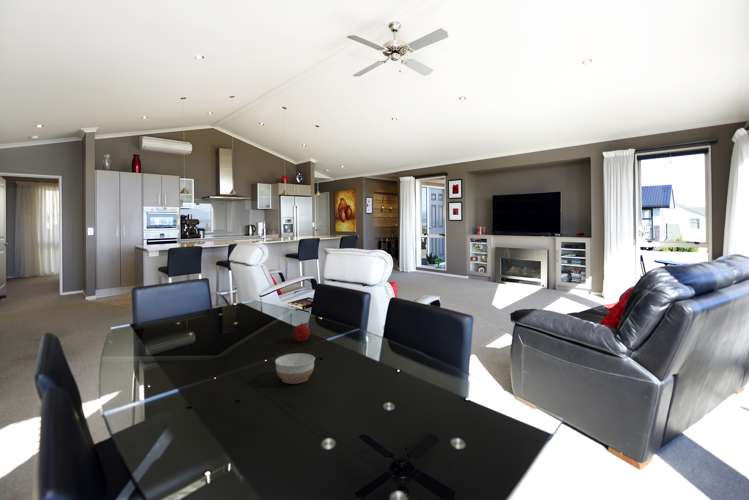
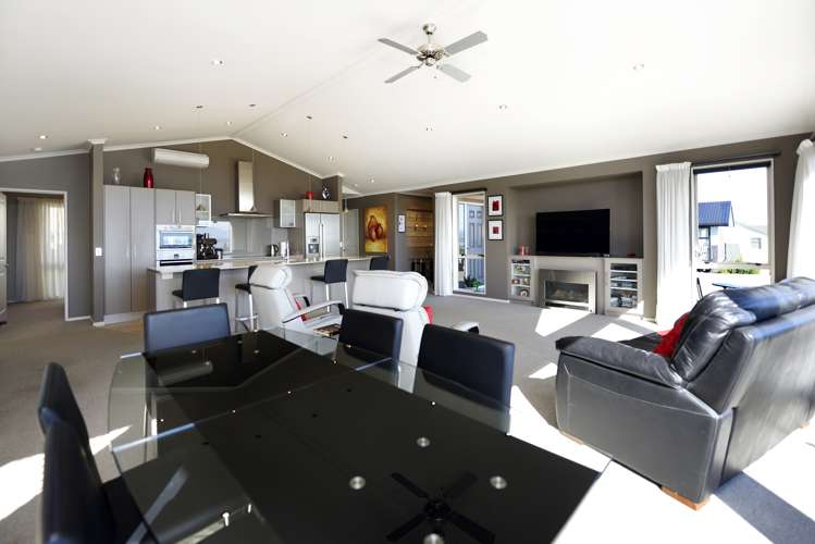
- fruit [292,321,311,342]
- bowl [274,352,316,385]
